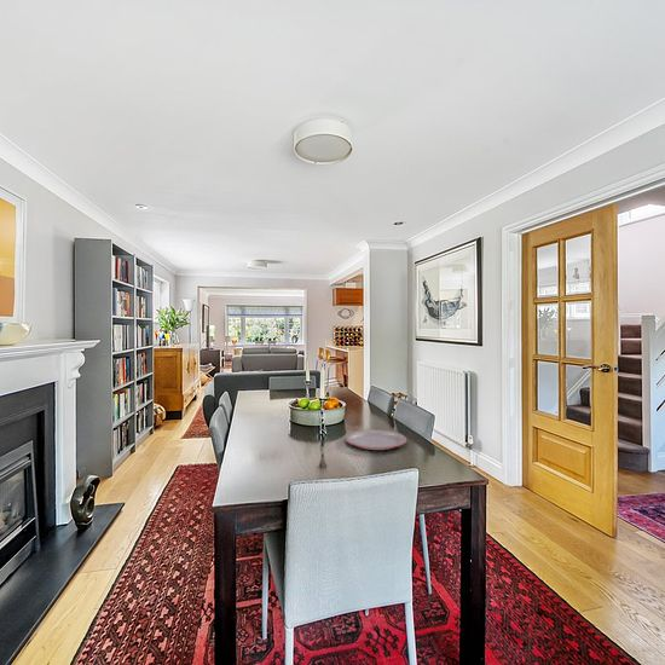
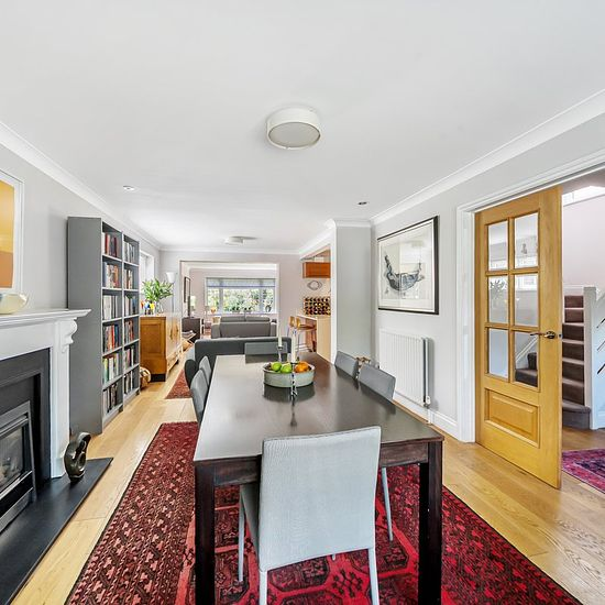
- plate [343,428,407,451]
